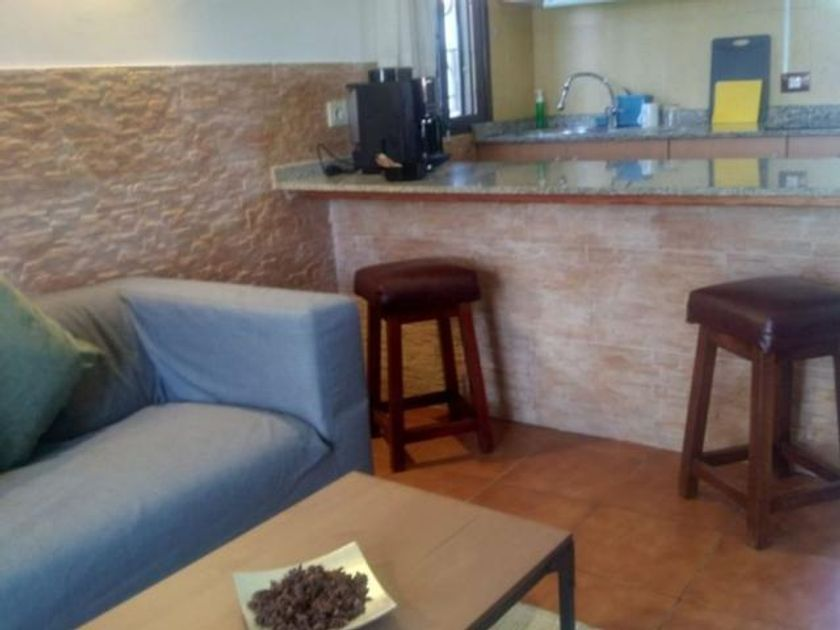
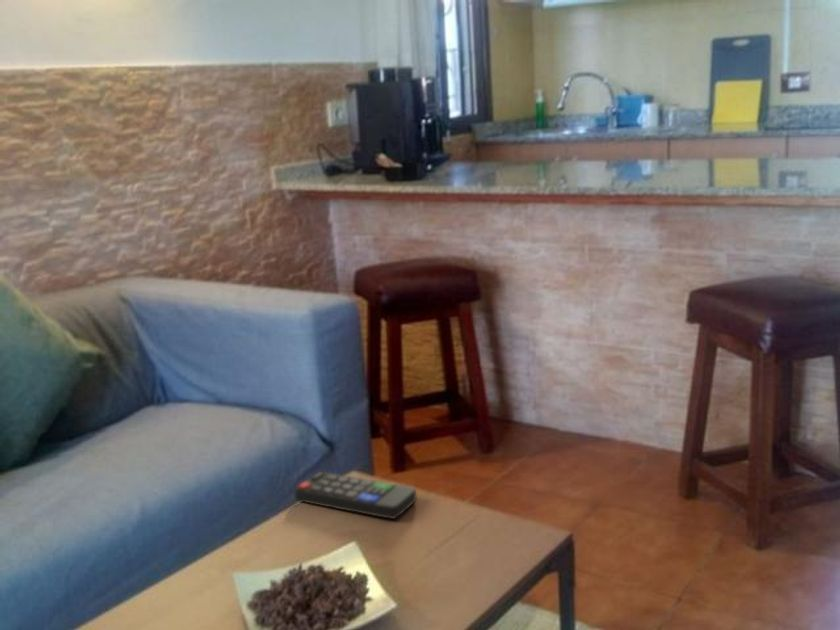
+ remote control [293,471,417,520]
